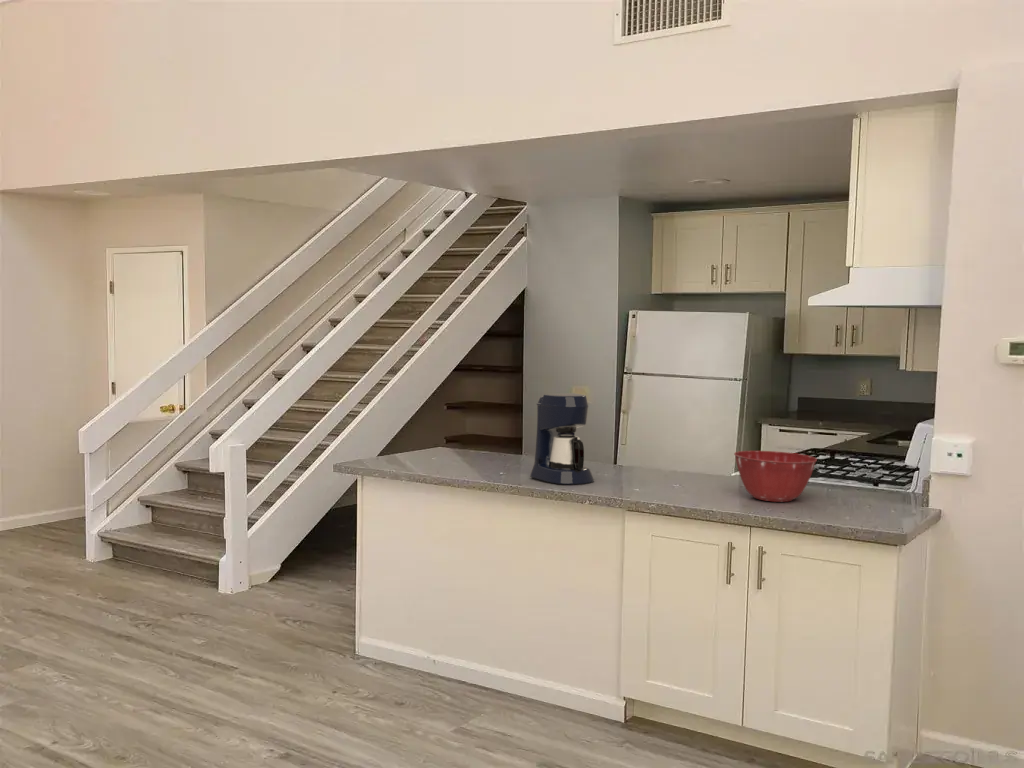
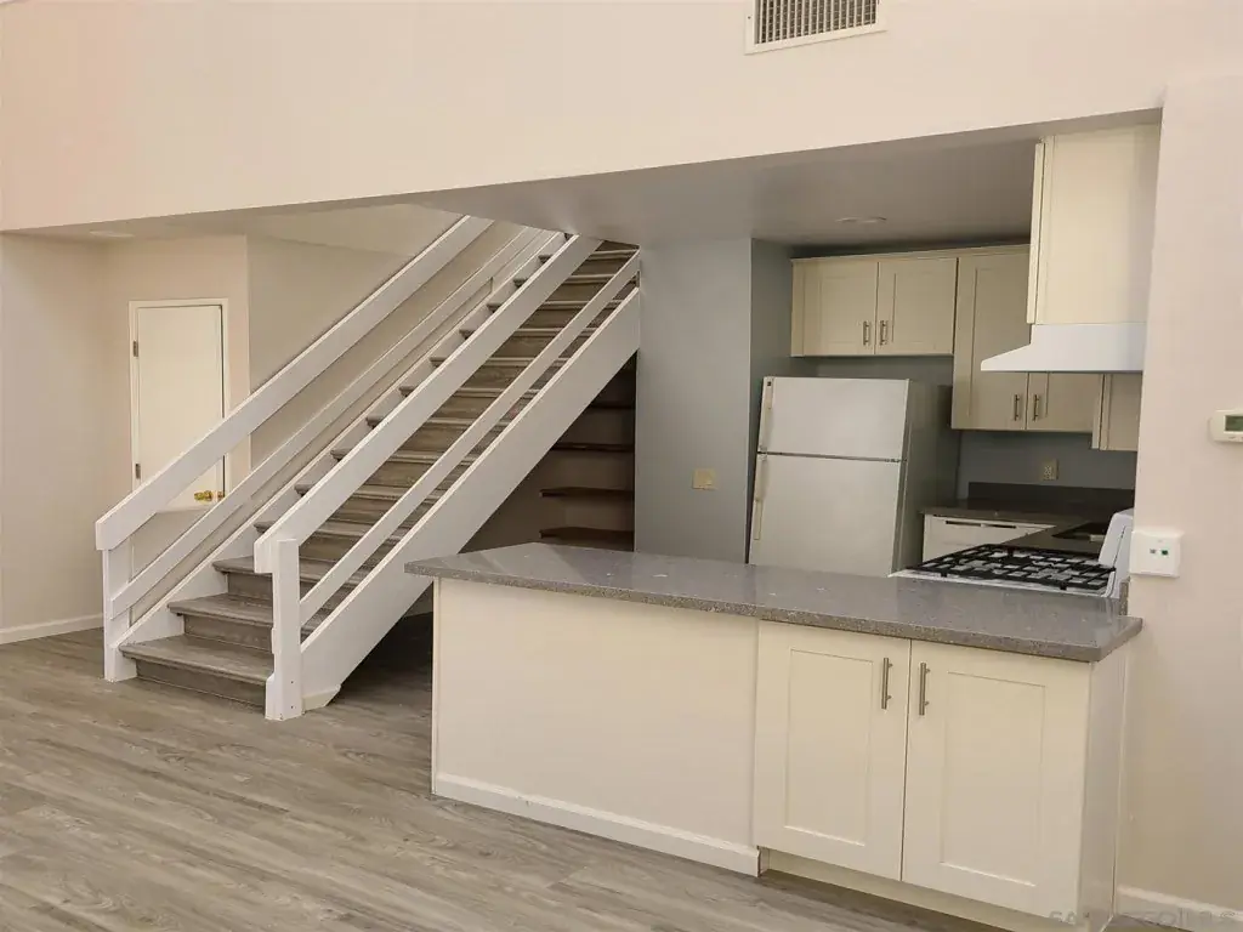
- mixing bowl [733,450,818,503]
- coffee maker [529,392,595,485]
